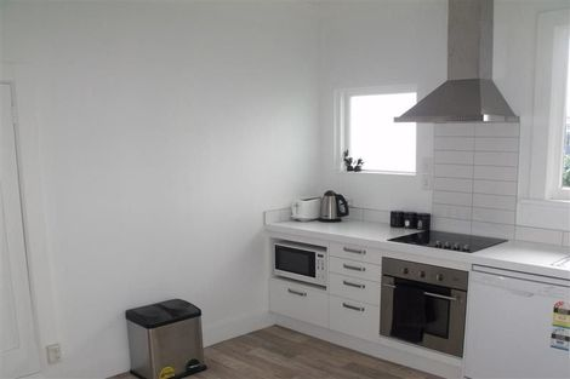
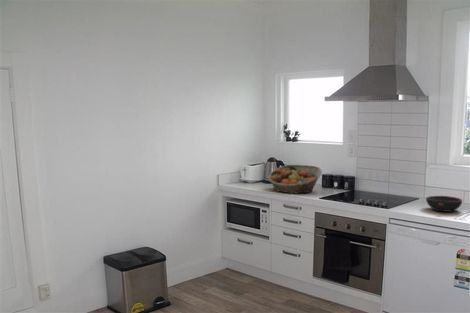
+ fruit basket [267,164,323,195]
+ bowl [425,195,463,213]
